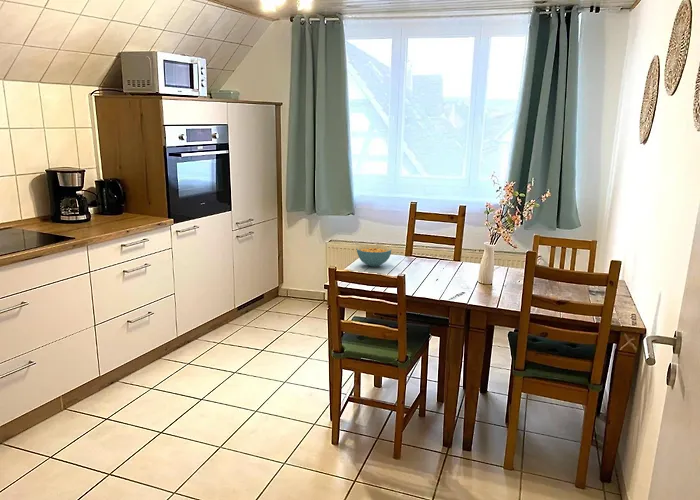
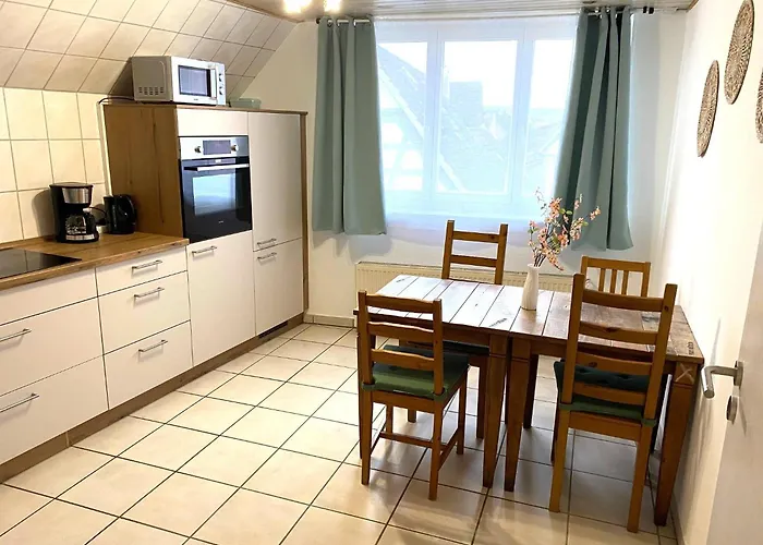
- cereal bowl [356,244,392,268]
